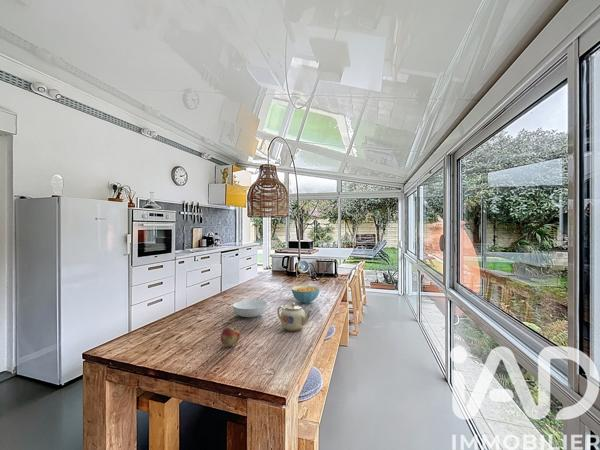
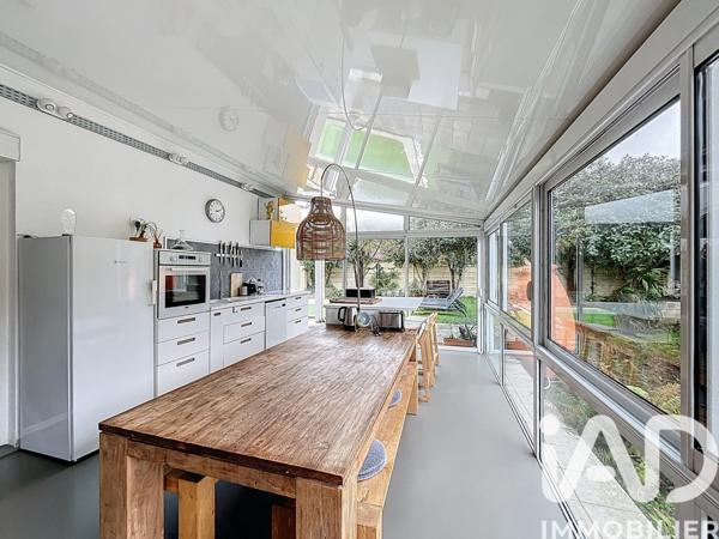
- fruit [220,326,241,347]
- cereal bowl [291,284,320,304]
- serving bowl [232,299,269,318]
- teapot [276,302,314,332]
